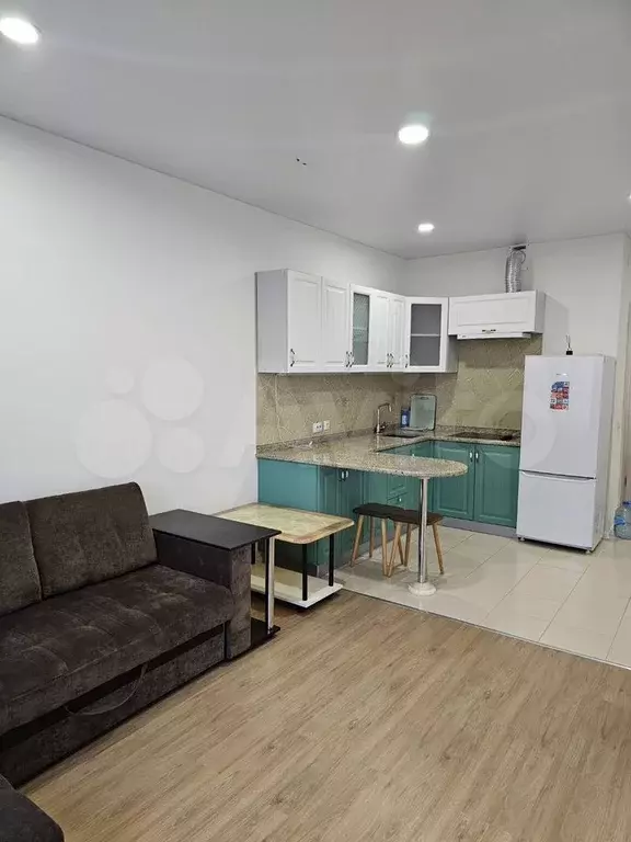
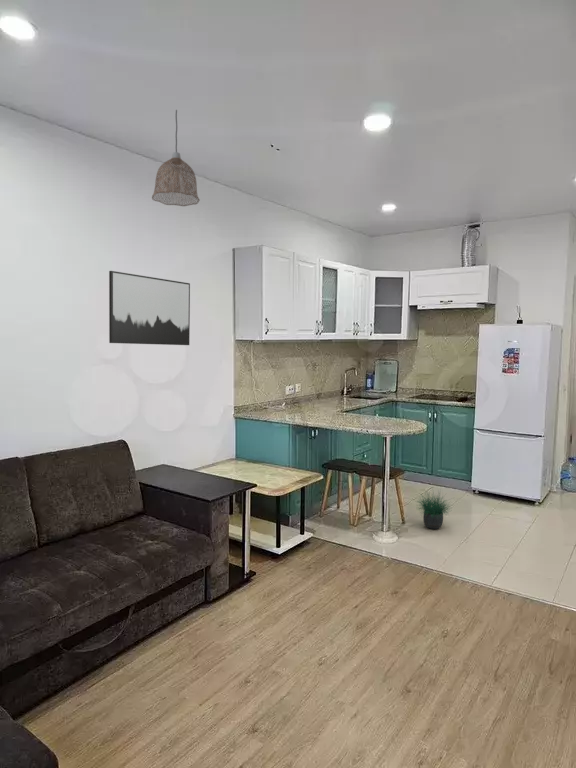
+ pendant lamp [151,109,201,207]
+ wall art [108,270,191,346]
+ potted plant [416,488,454,530]
